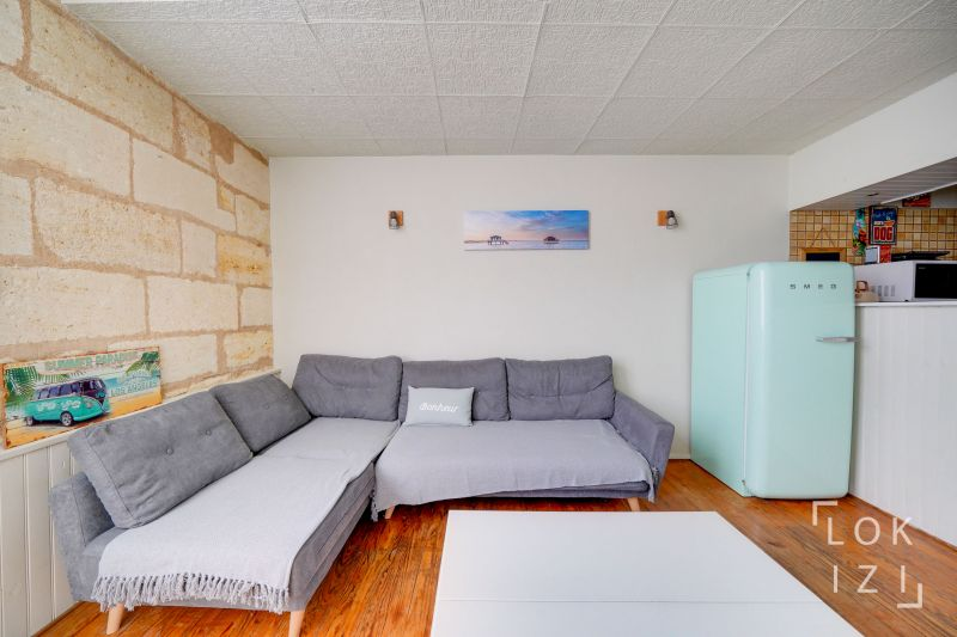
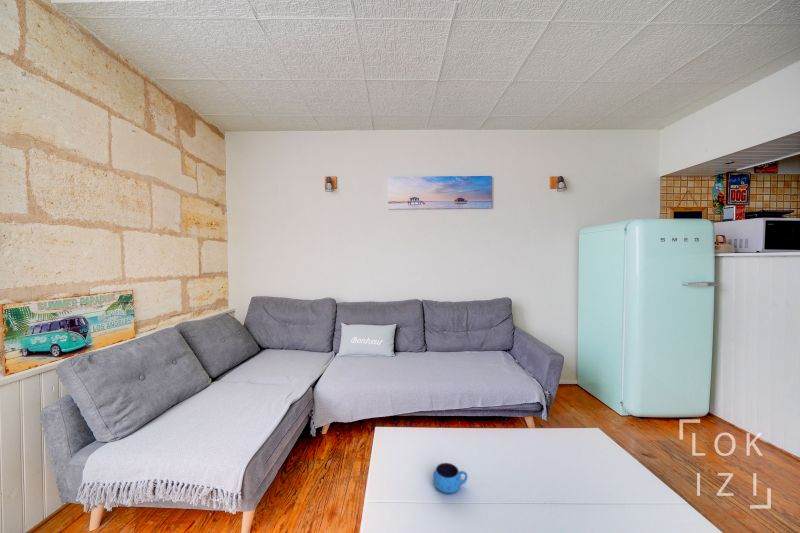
+ mug [432,462,468,494]
